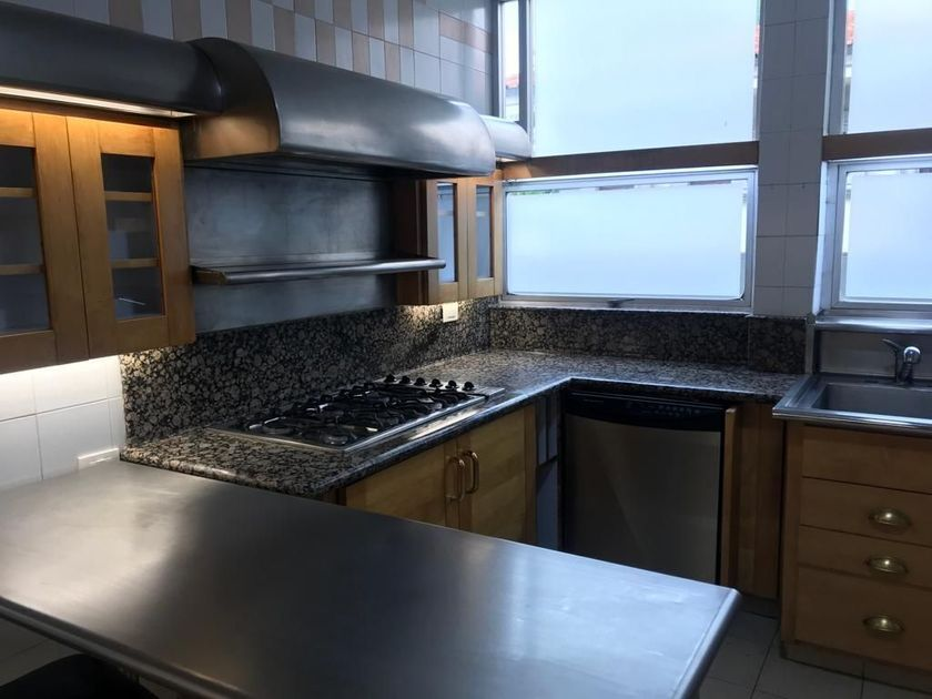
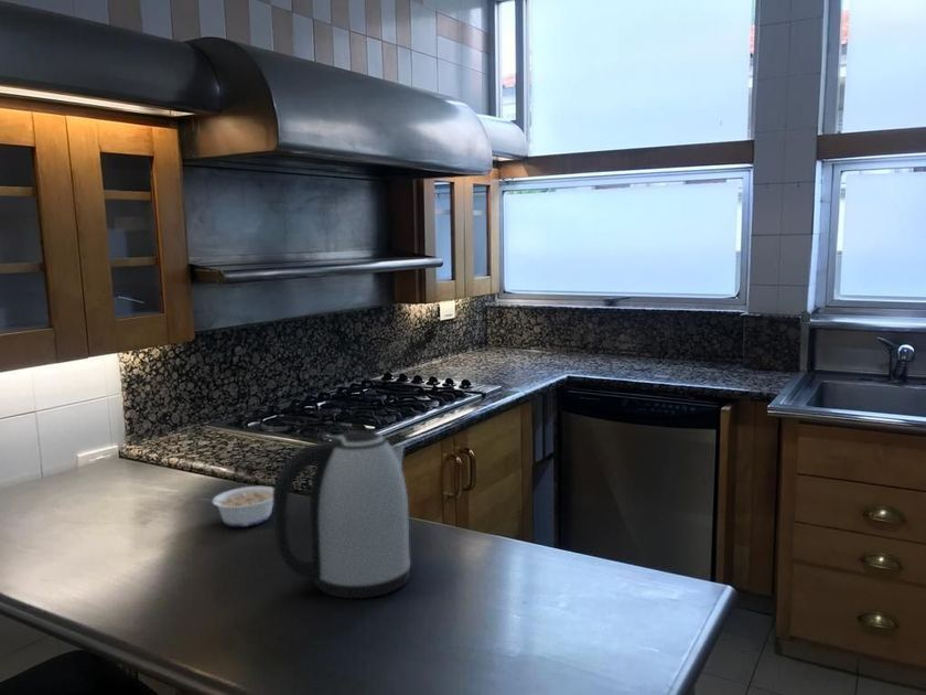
+ kettle [272,429,411,599]
+ legume [196,485,274,527]
